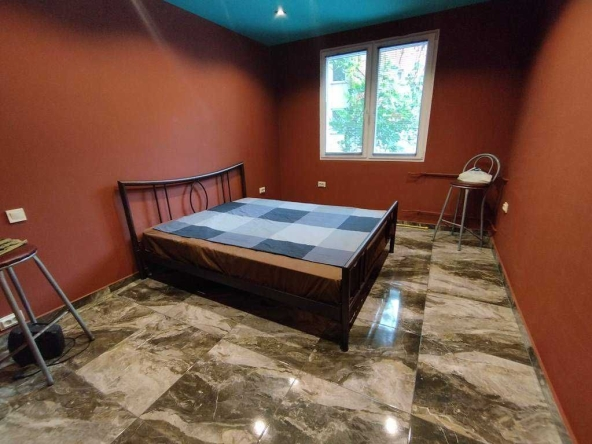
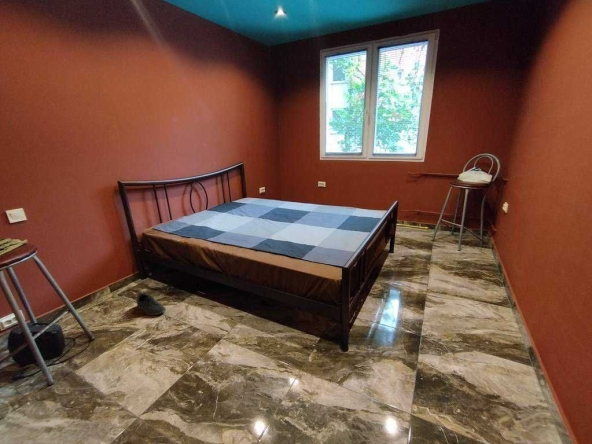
+ shoe [136,293,167,316]
